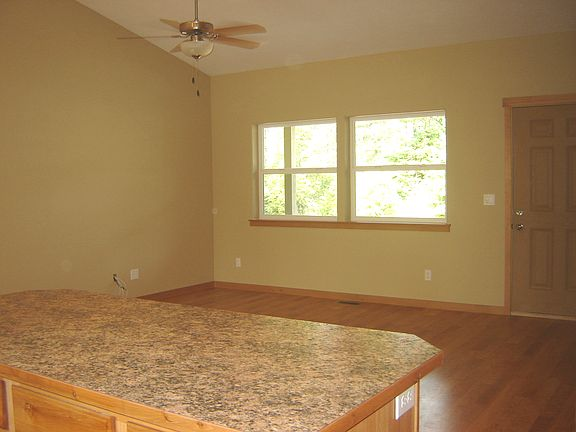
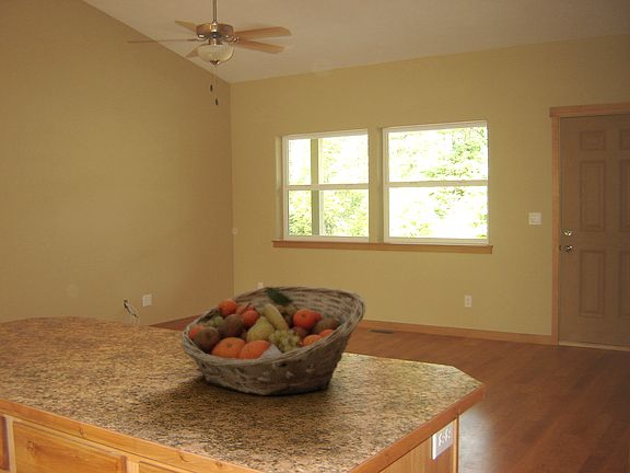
+ fruit basket [179,285,366,396]
